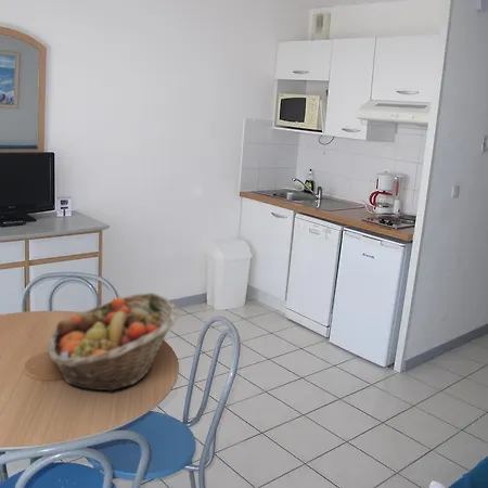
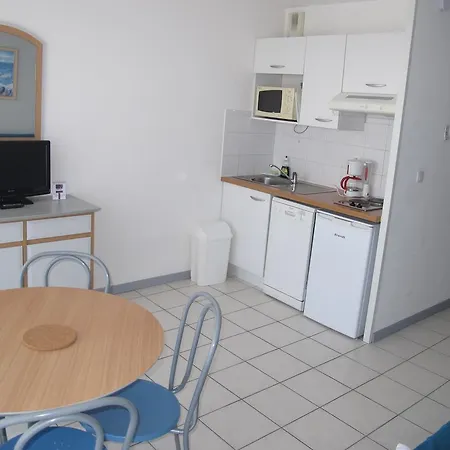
- fruit basket [48,292,180,393]
